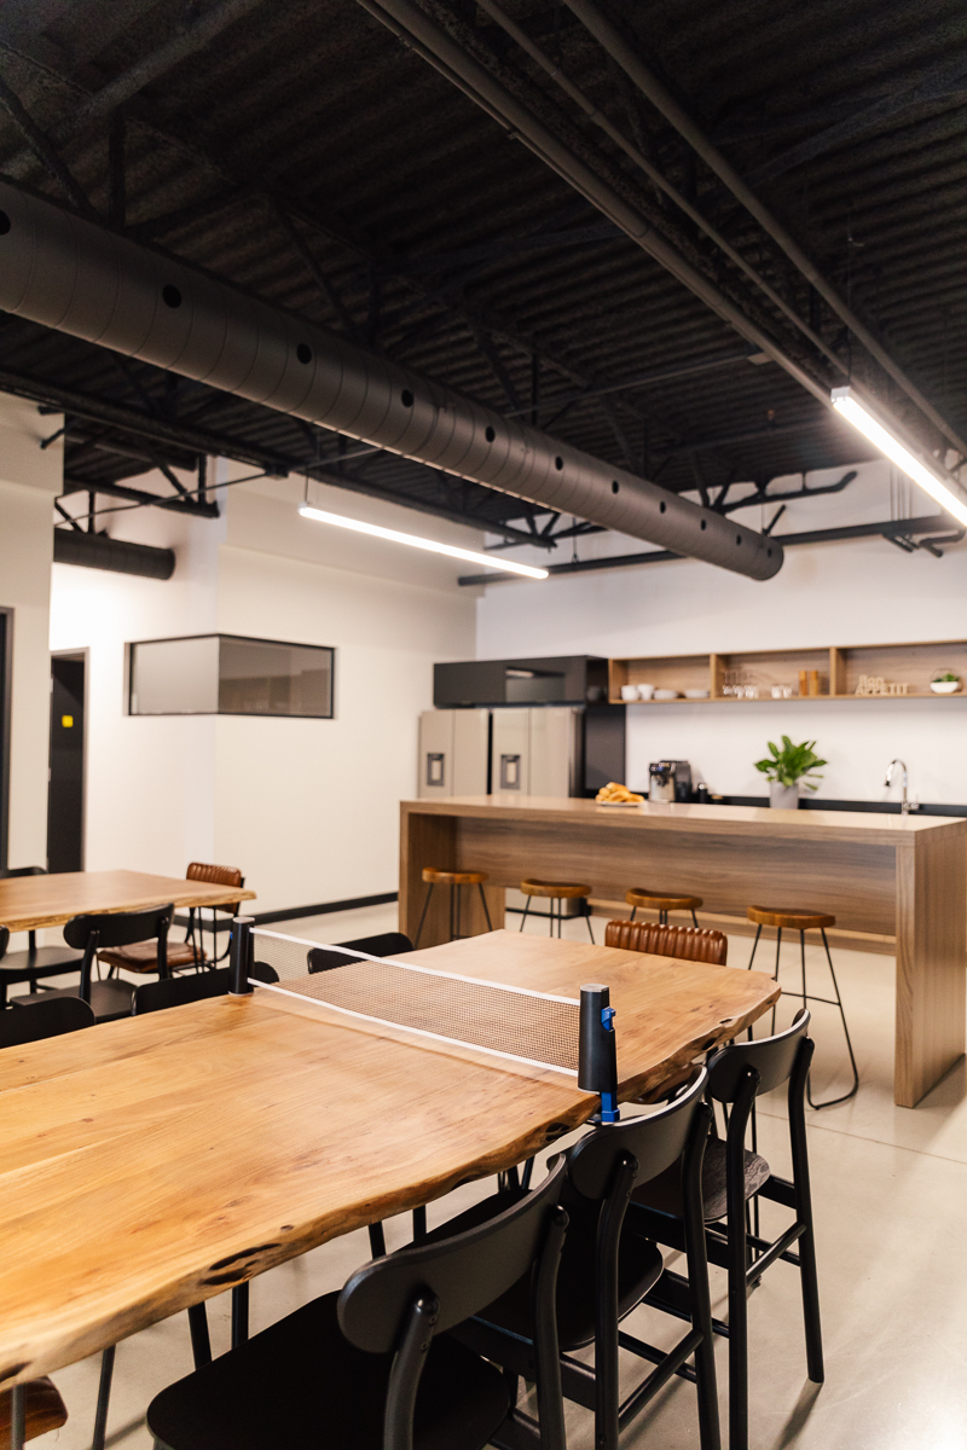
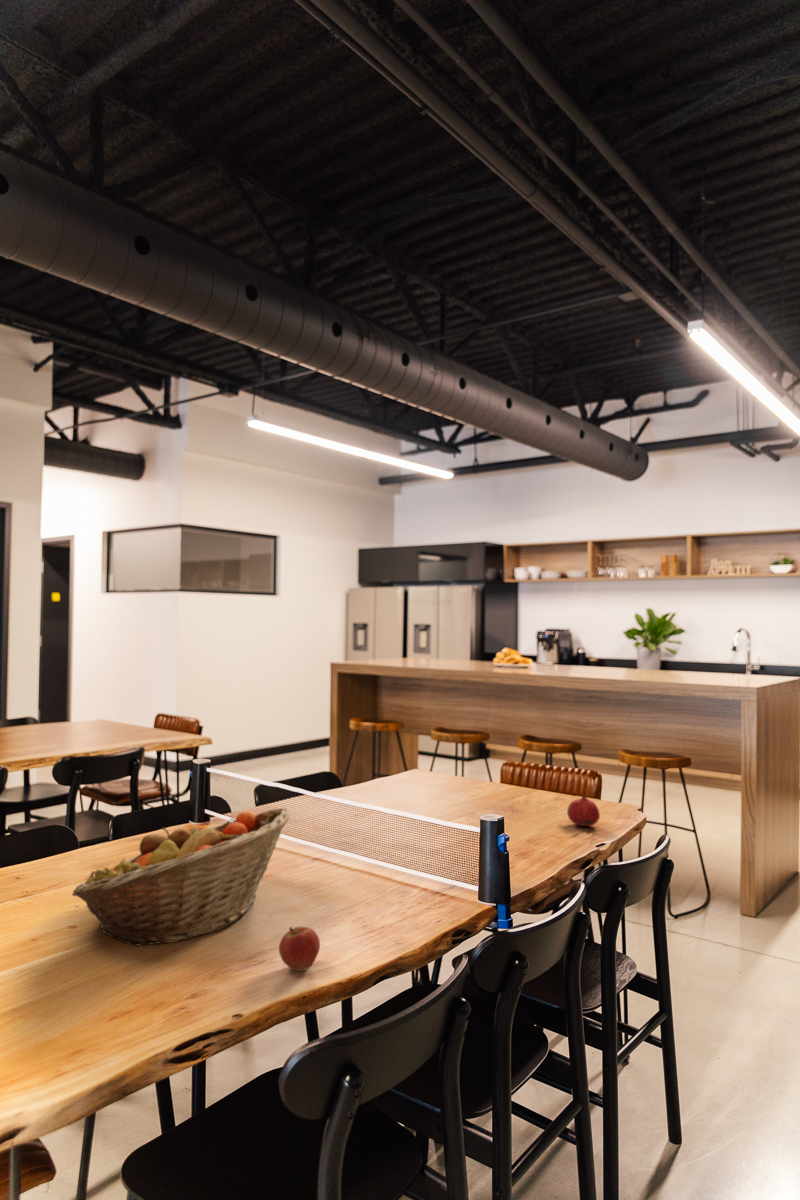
+ apple [278,926,321,972]
+ fruit [566,793,601,827]
+ fruit basket [71,807,291,948]
